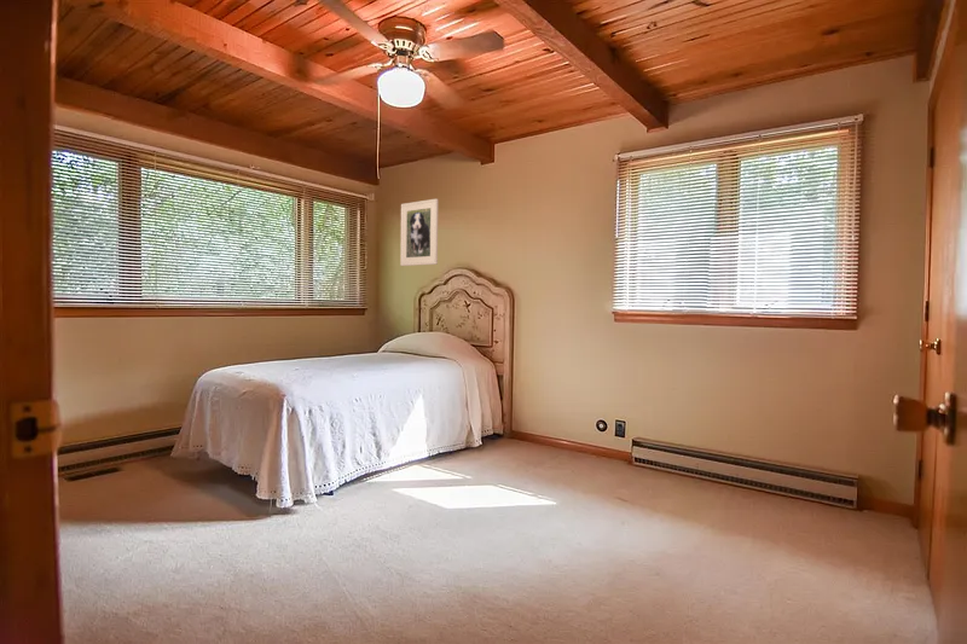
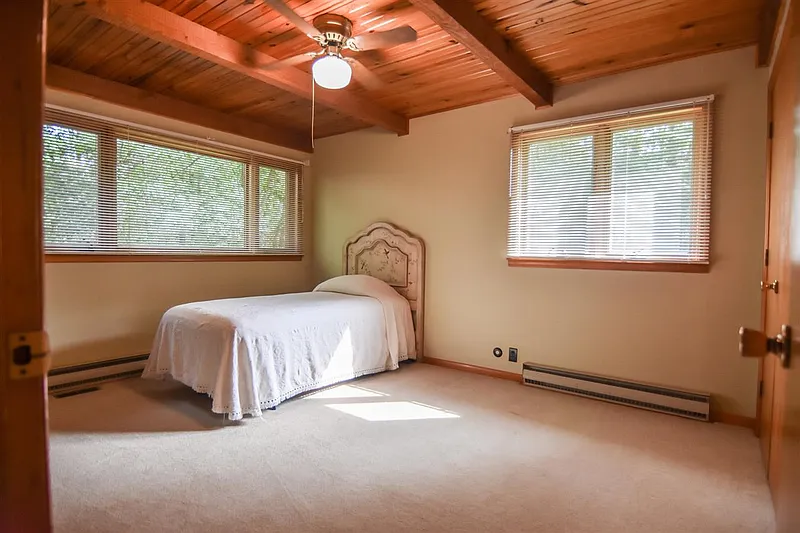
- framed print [399,198,439,267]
